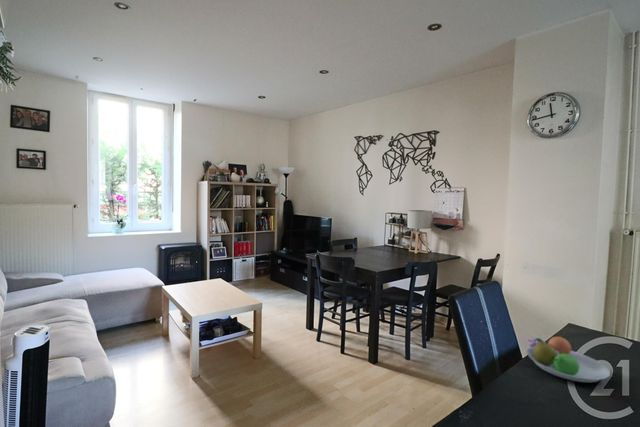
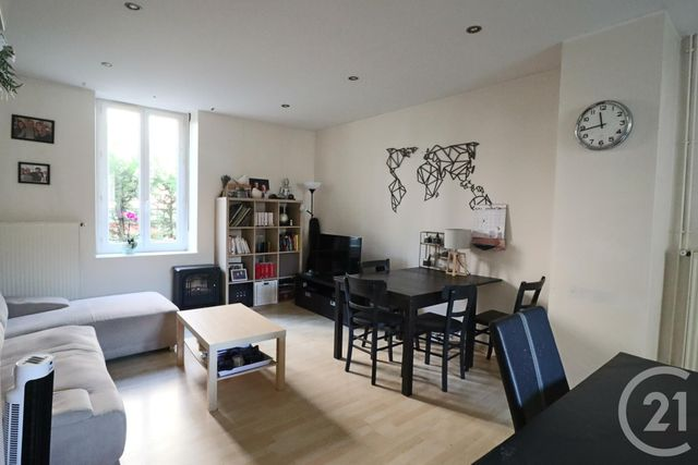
- fruit bowl [526,335,611,383]
